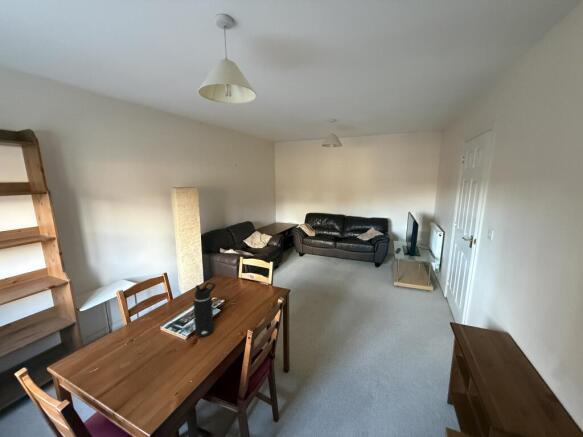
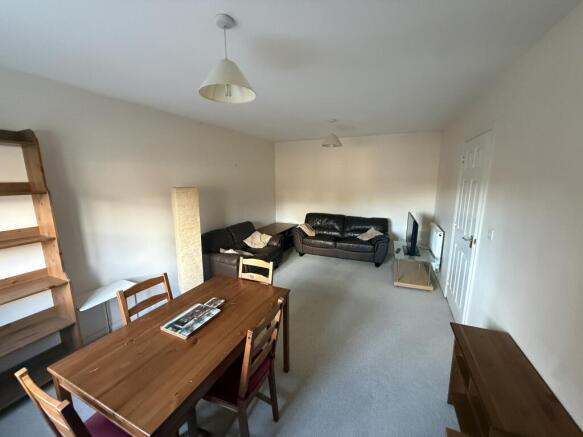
- water bottle [193,281,216,338]
